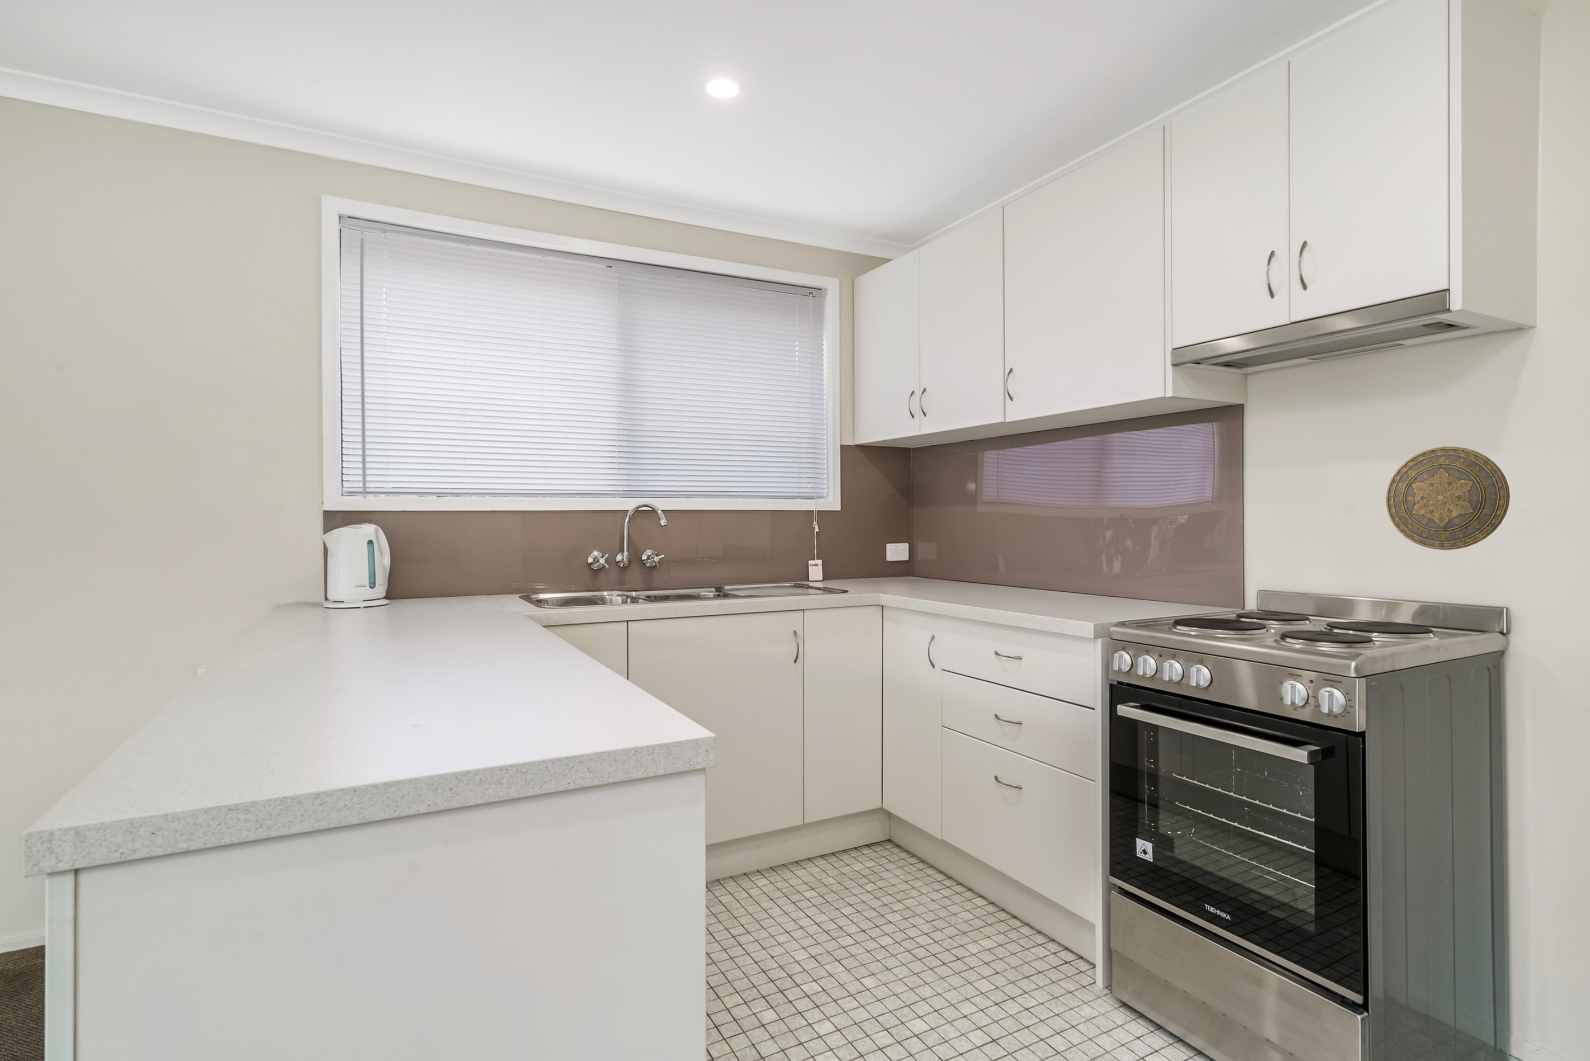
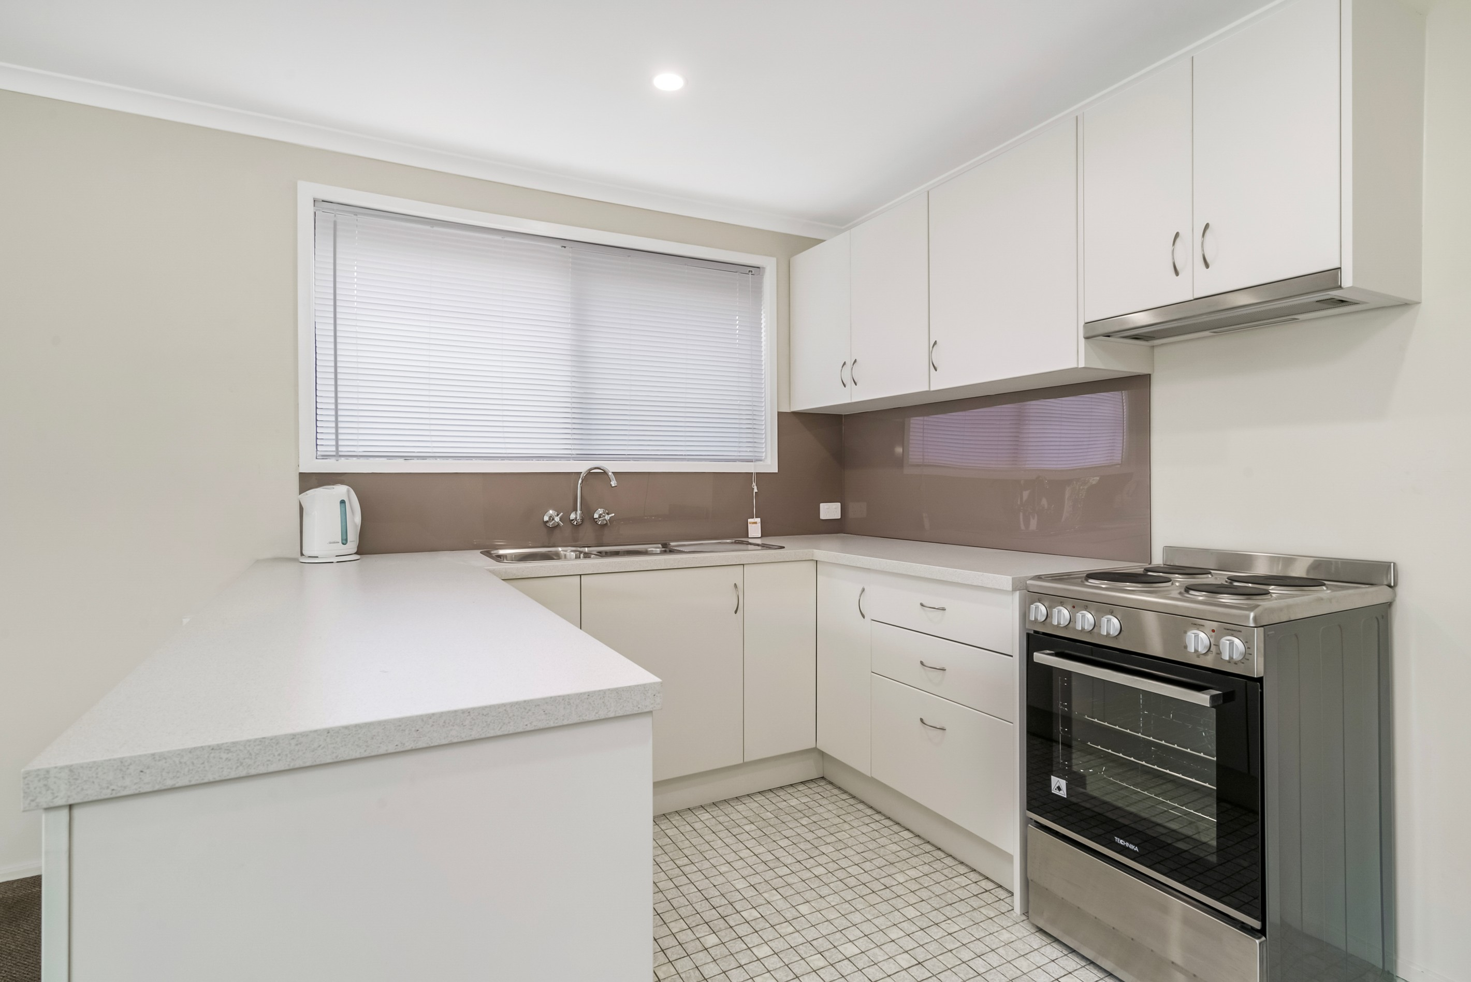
- decorative plate [1385,445,1511,551]
